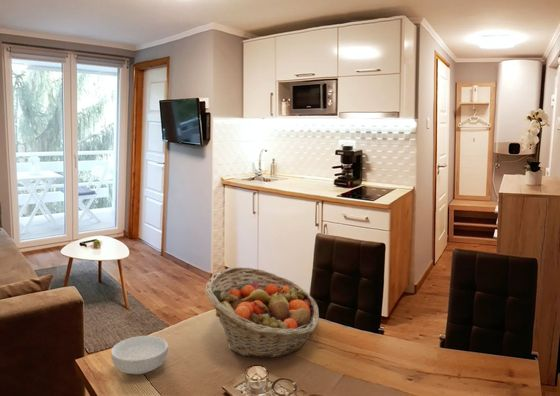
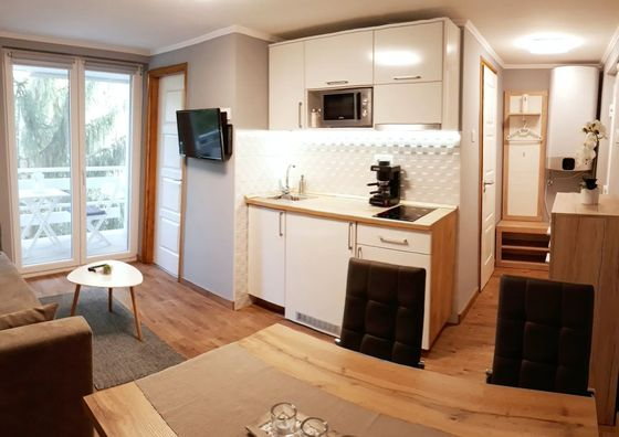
- fruit basket [204,266,320,359]
- cereal bowl [110,335,169,375]
